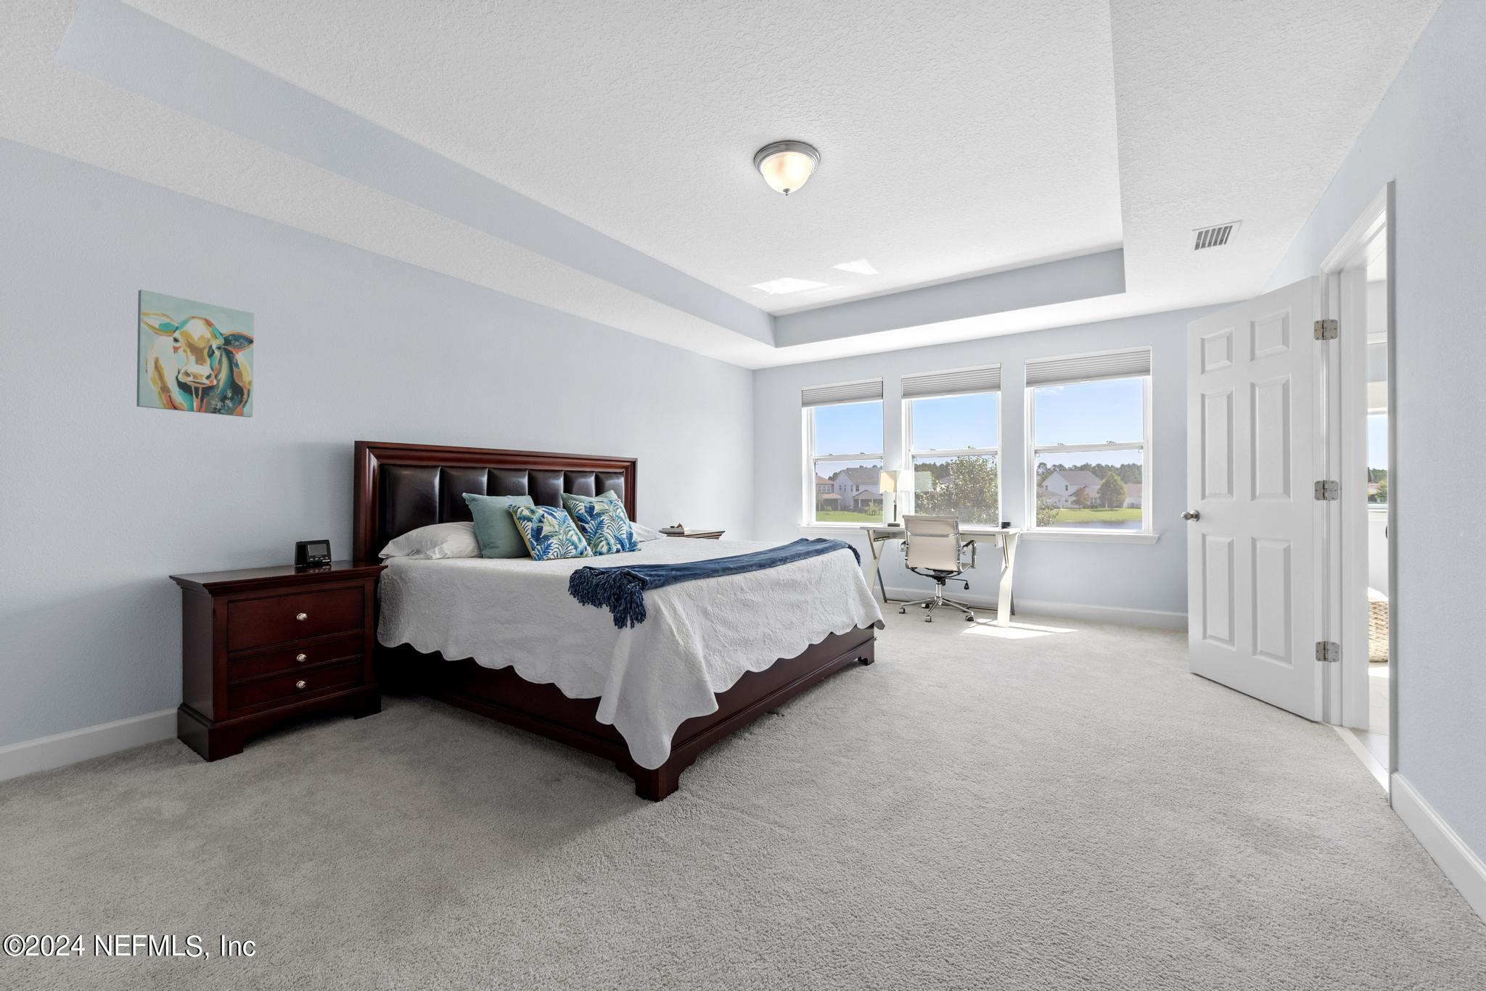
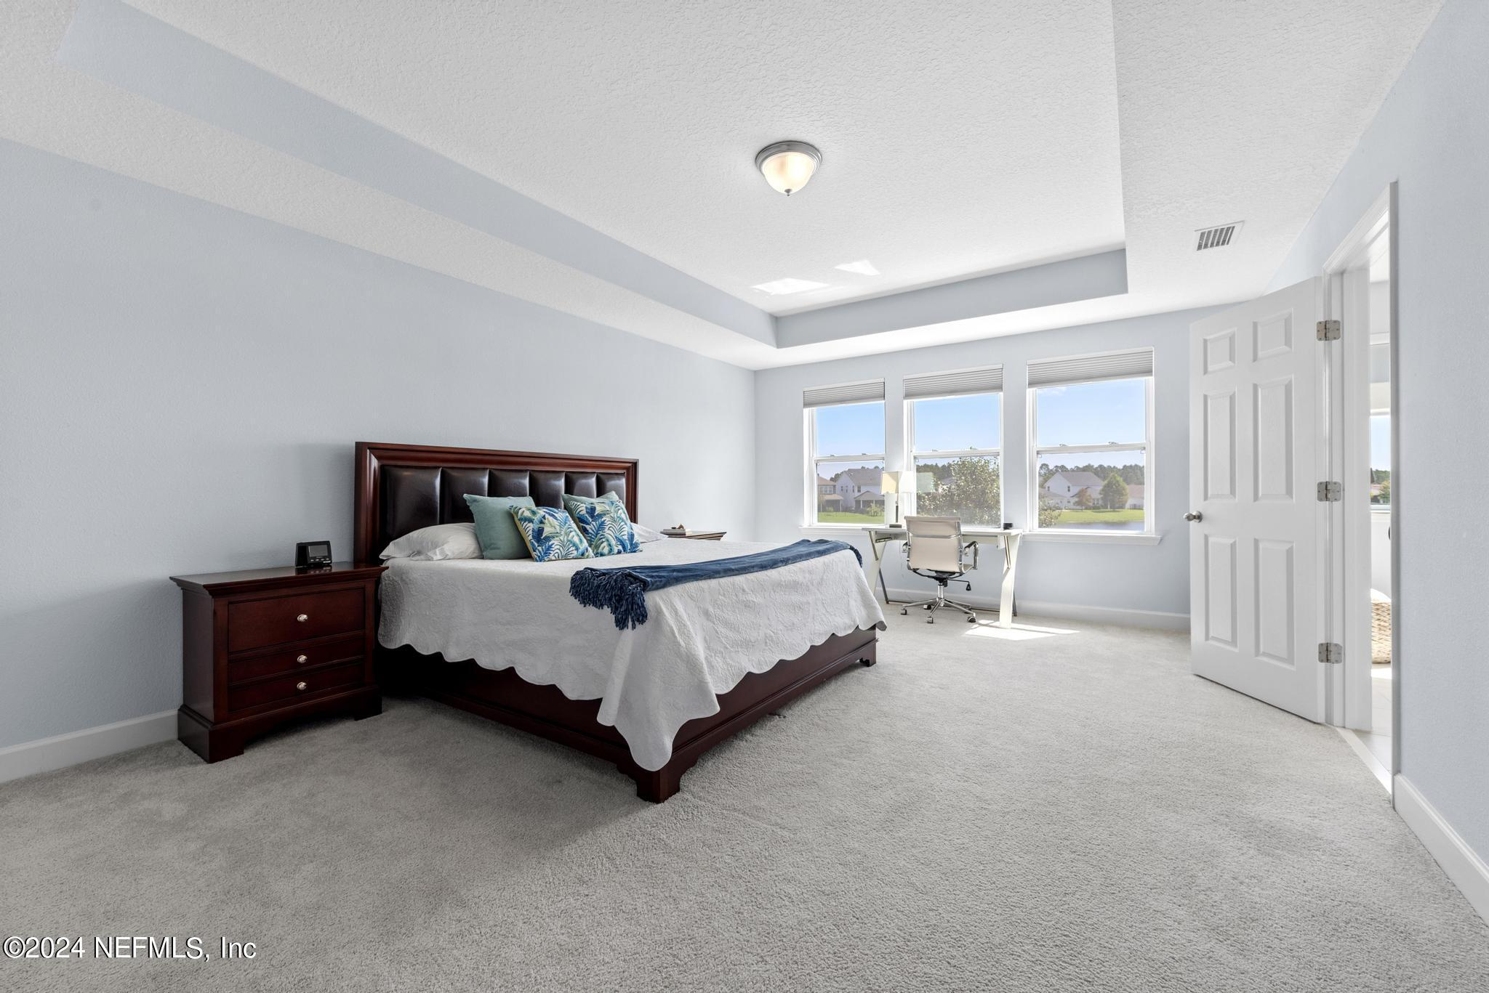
- wall art [136,289,254,418]
